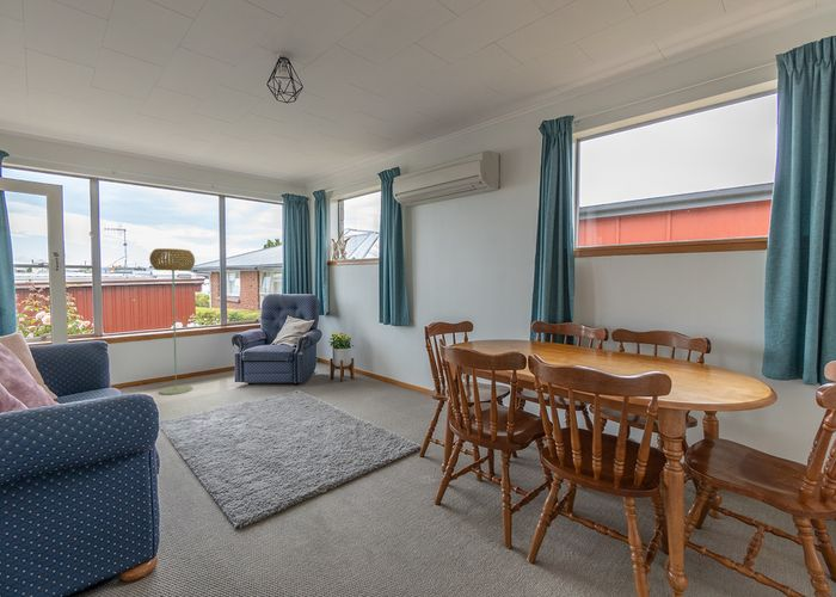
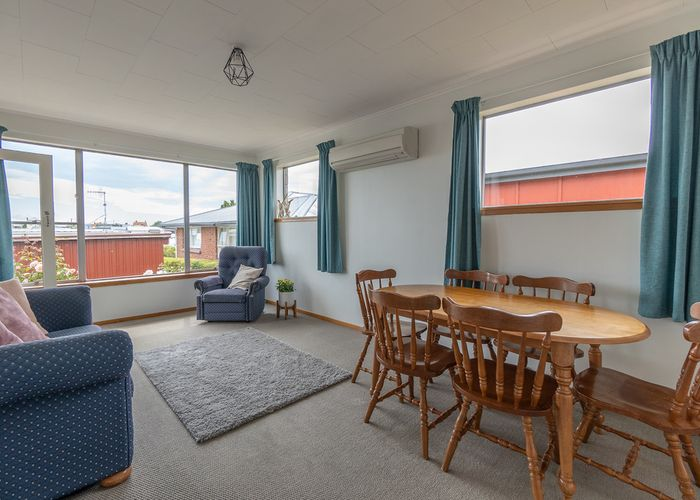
- floor lamp [148,247,196,396]
